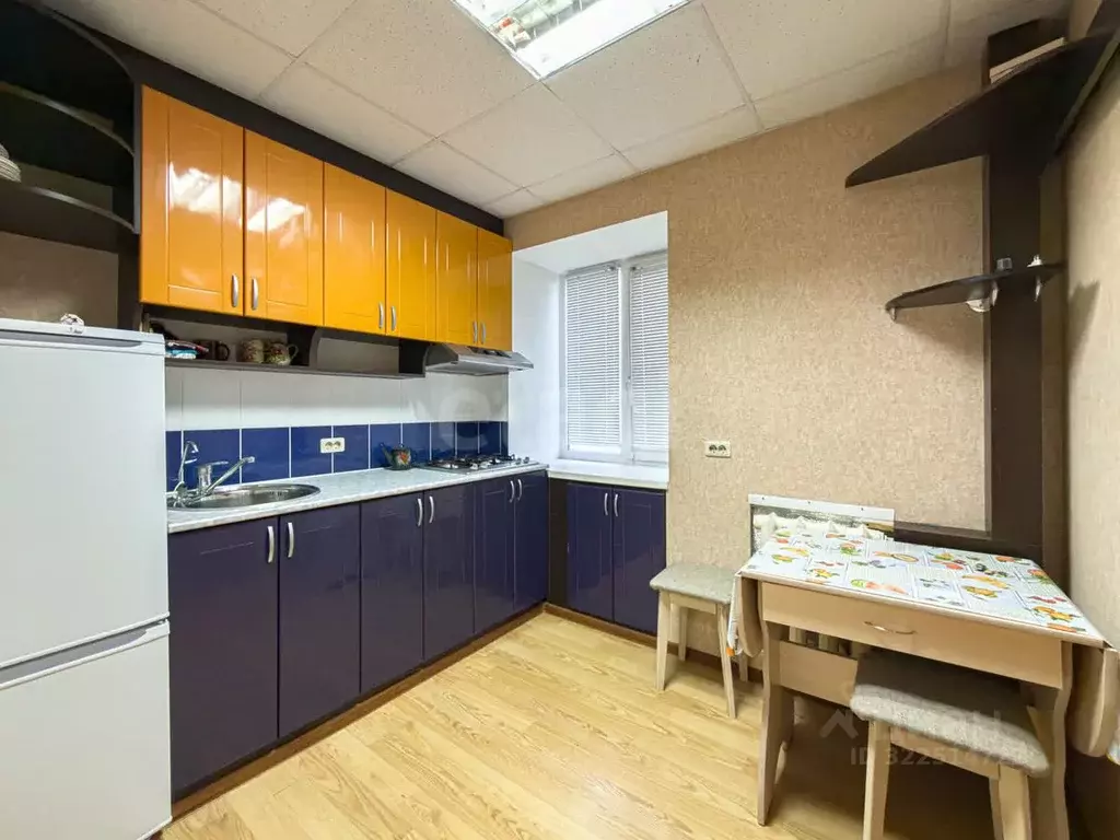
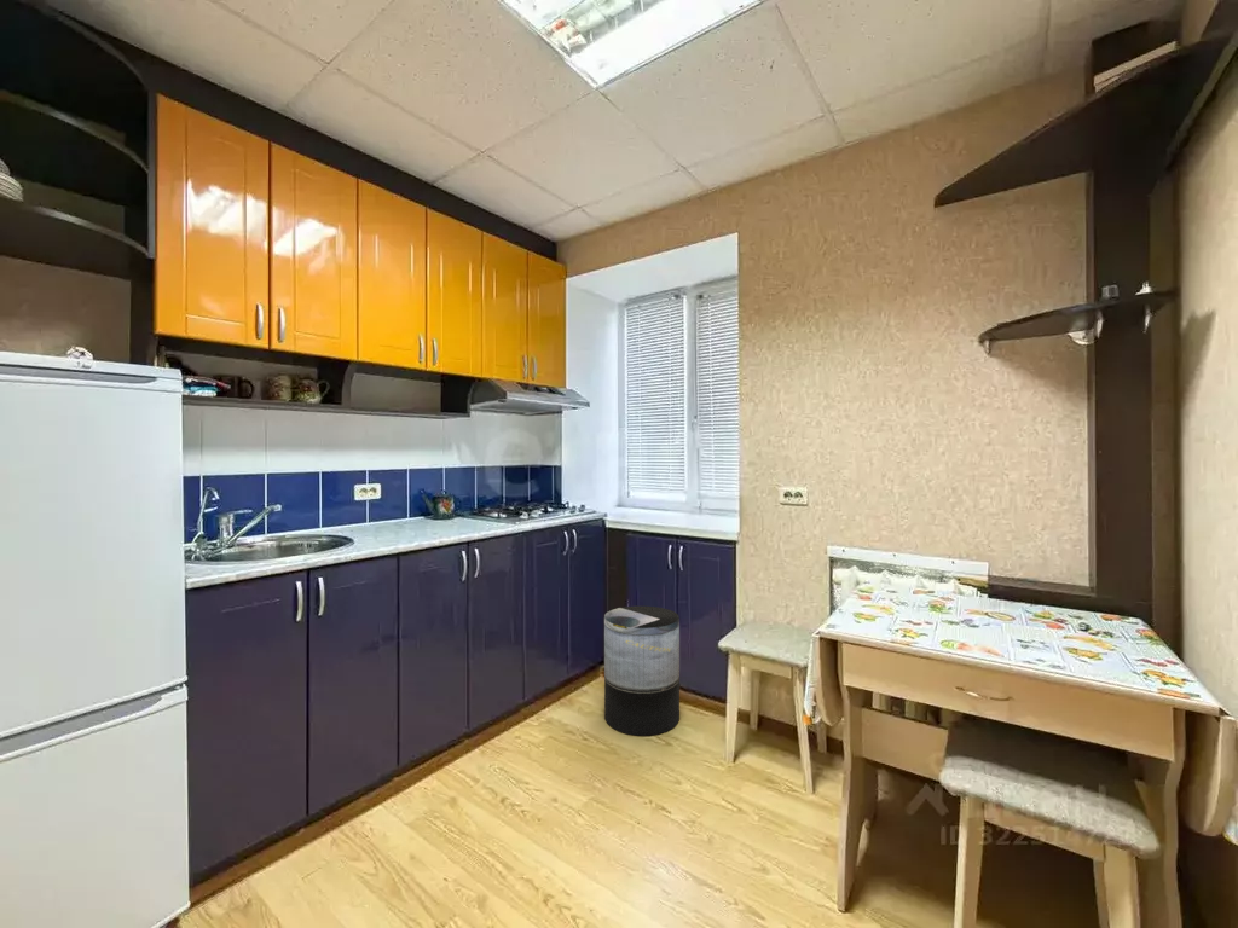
+ trash can [603,605,681,737]
